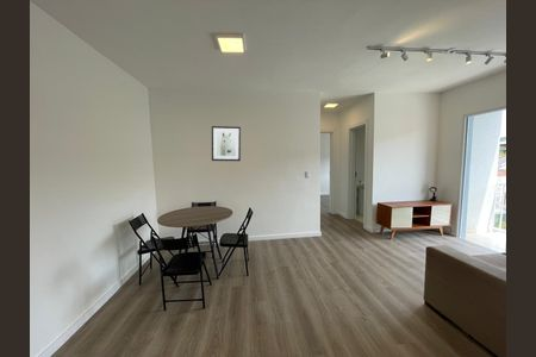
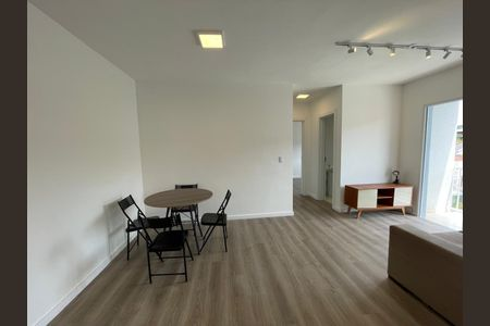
- wall art [211,125,242,162]
